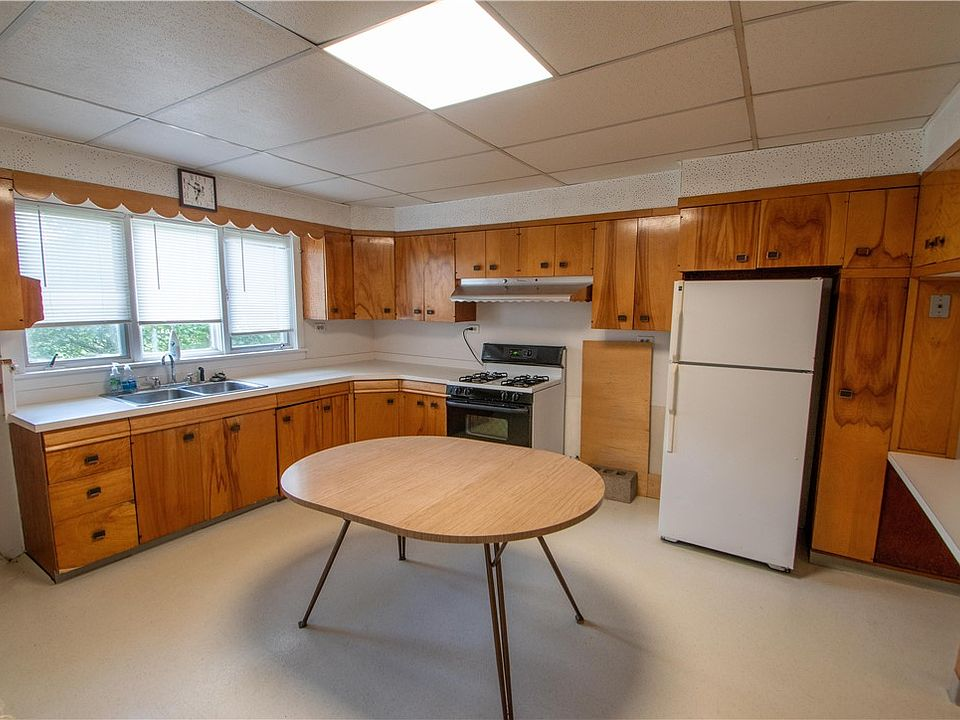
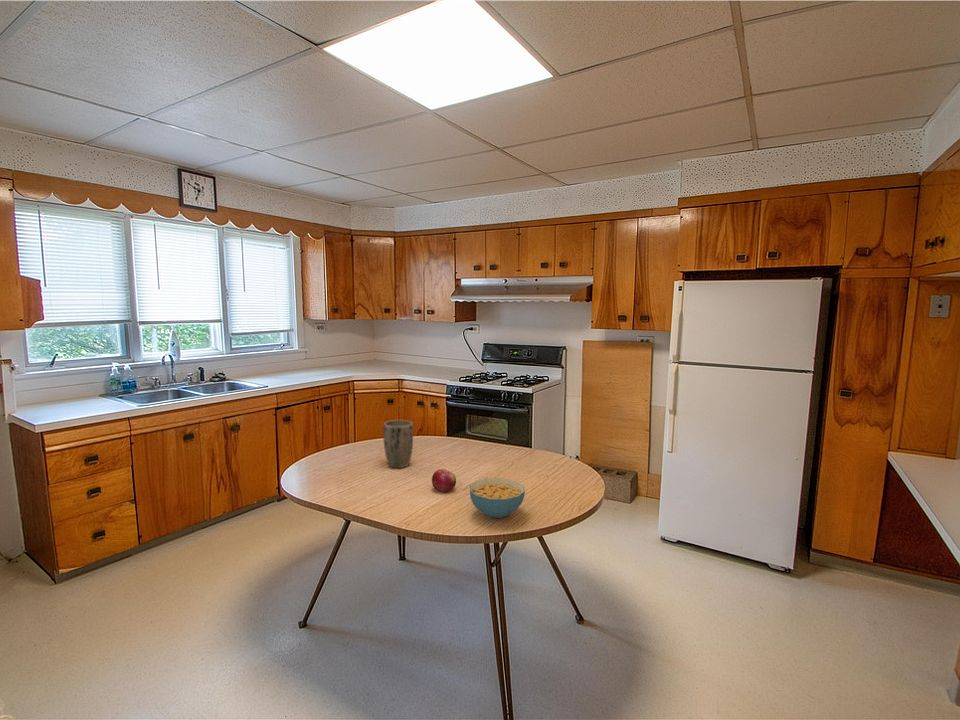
+ plant pot [382,419,414,469]
+ cereal bowl [469,477,526,519]
+ fruit [431,468,457,493]
